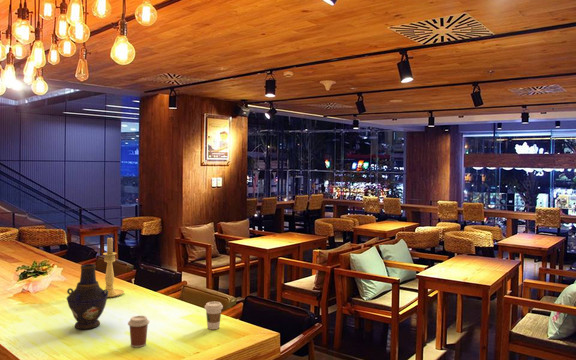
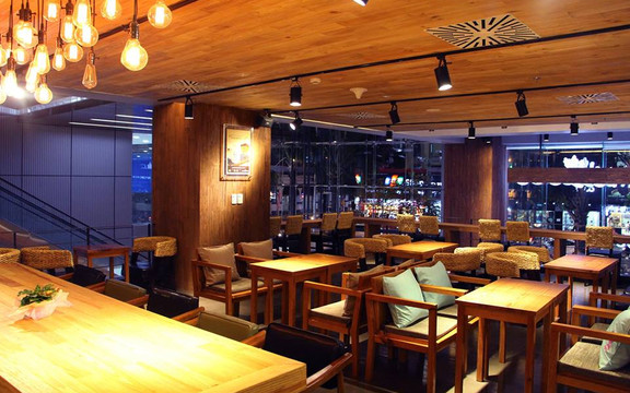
- coffee cup [127,315,150,348]
- coffee cup [204,301,224,330]
- vase [65,263,108,330]
- candle holder [102,237,125,298]
